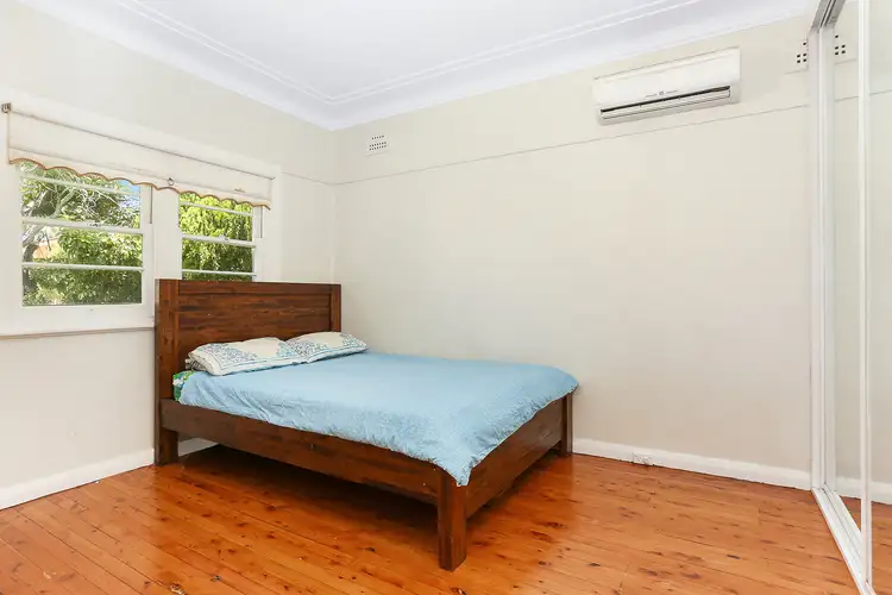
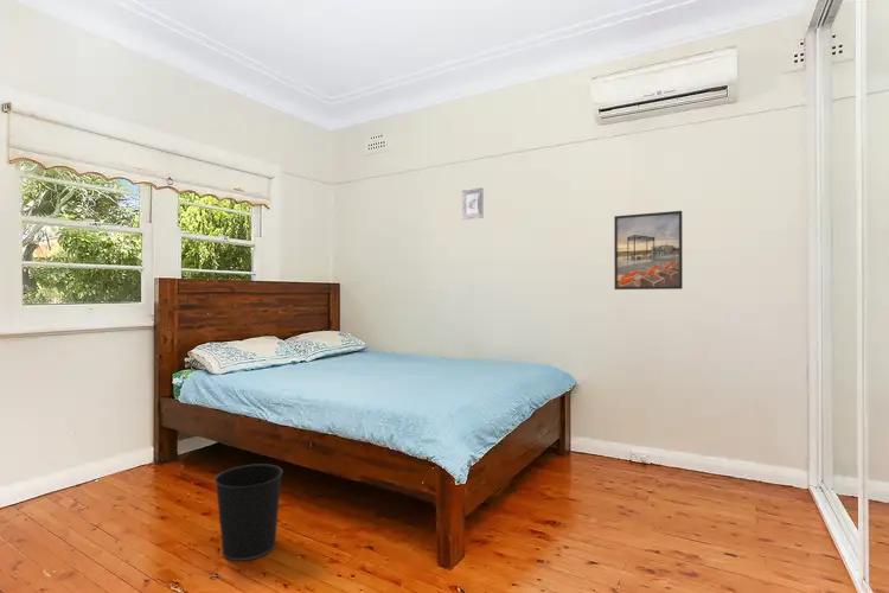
+ wastebasket [213,463,284,562]
+ picture frame [461,186,485,221]
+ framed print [613,210,684,291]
